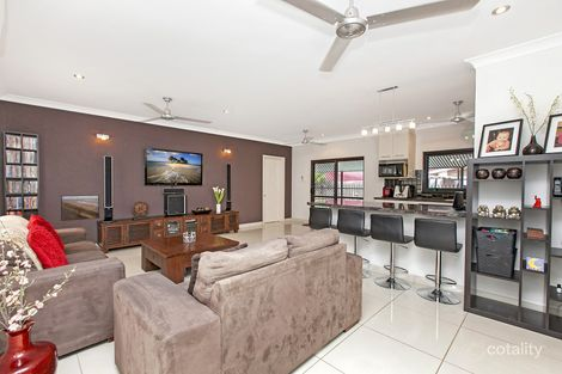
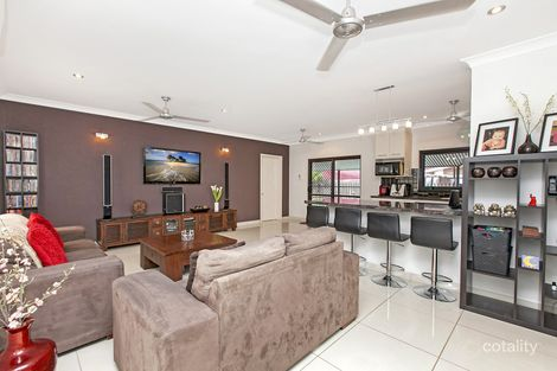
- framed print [60,194,100,222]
